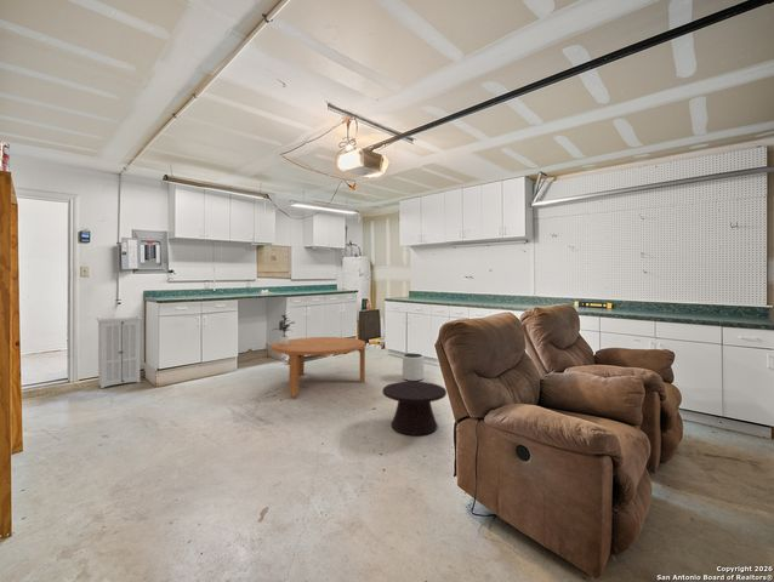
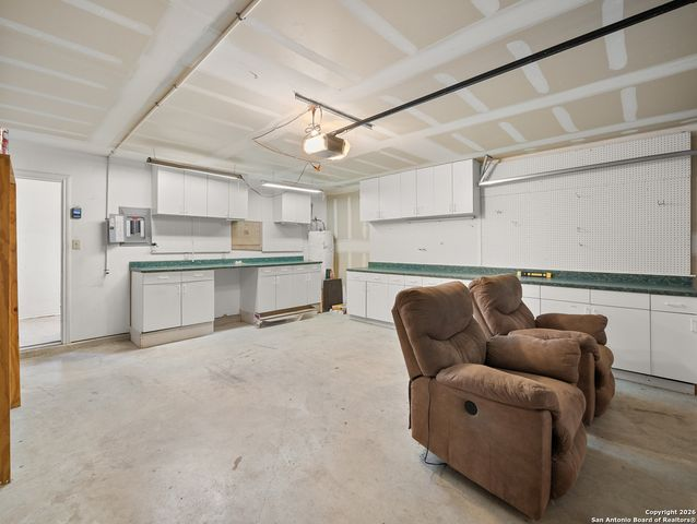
- plant pot [402,353,425,382]
- coffee table [271,336,366,398]
- storage cabinet [95,315,143,389]
- potted plant [271,314,295,344]
- side table [381,381,448,436]
